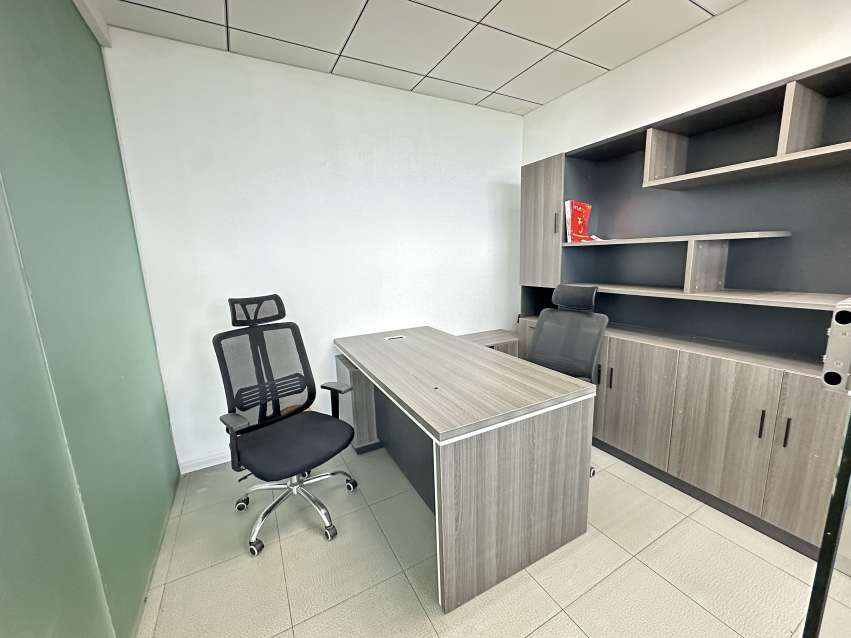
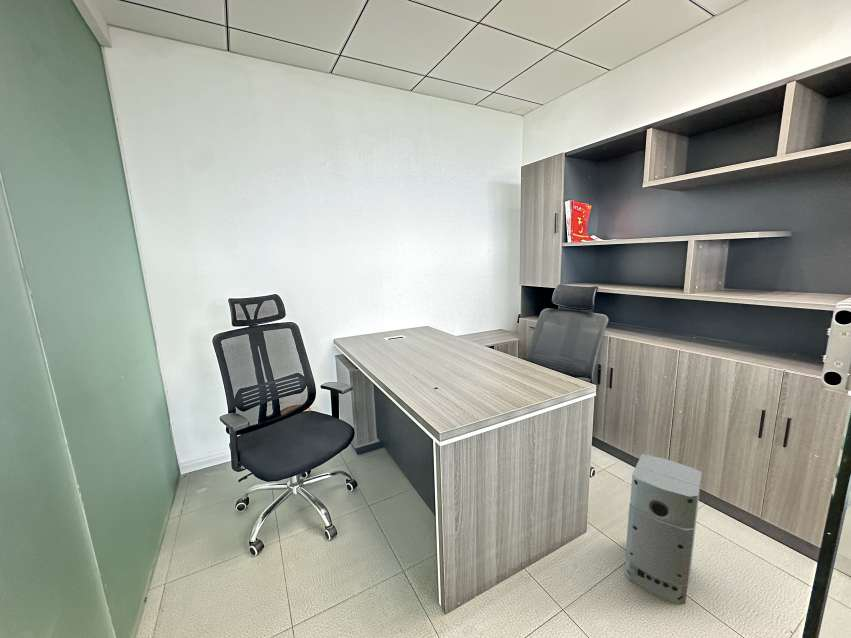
+ air purifier [624,453,703,606]
